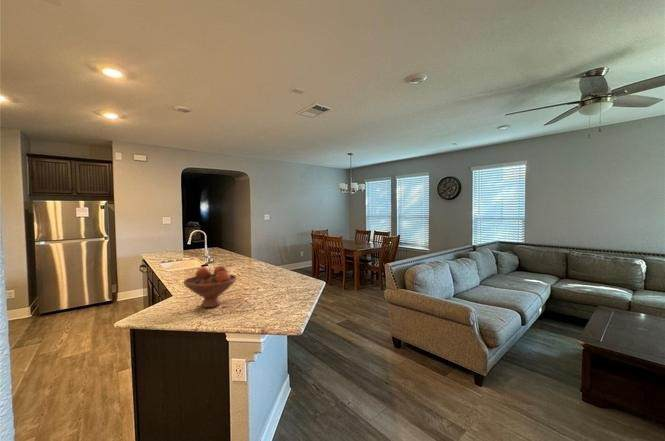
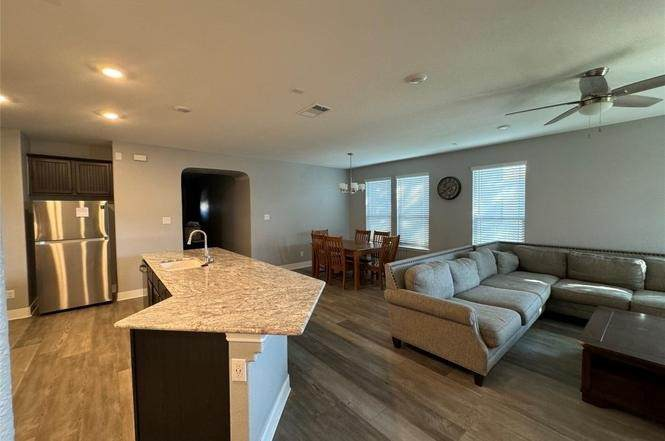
- fruit bowl [182,265,238,308]
